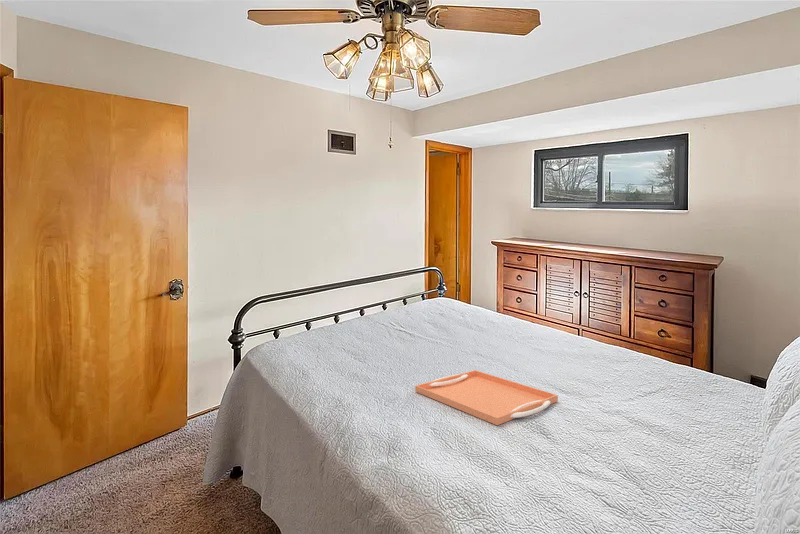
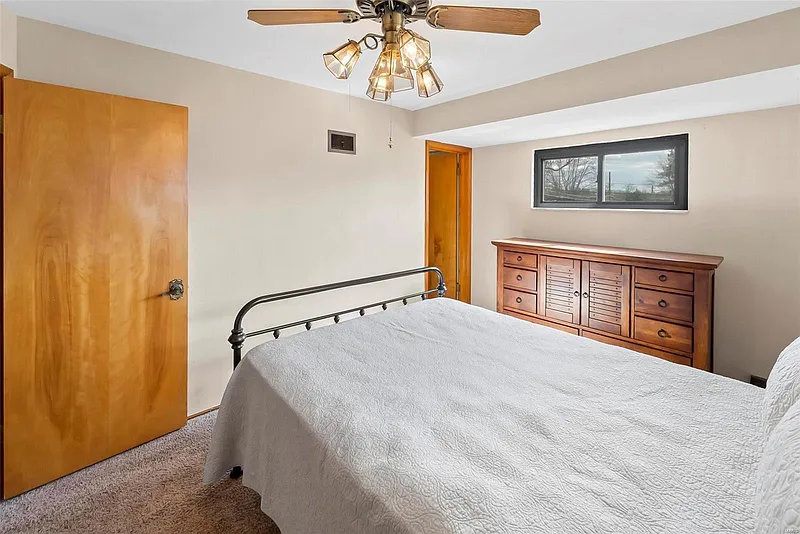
- serving tray [414,369,559,426]
